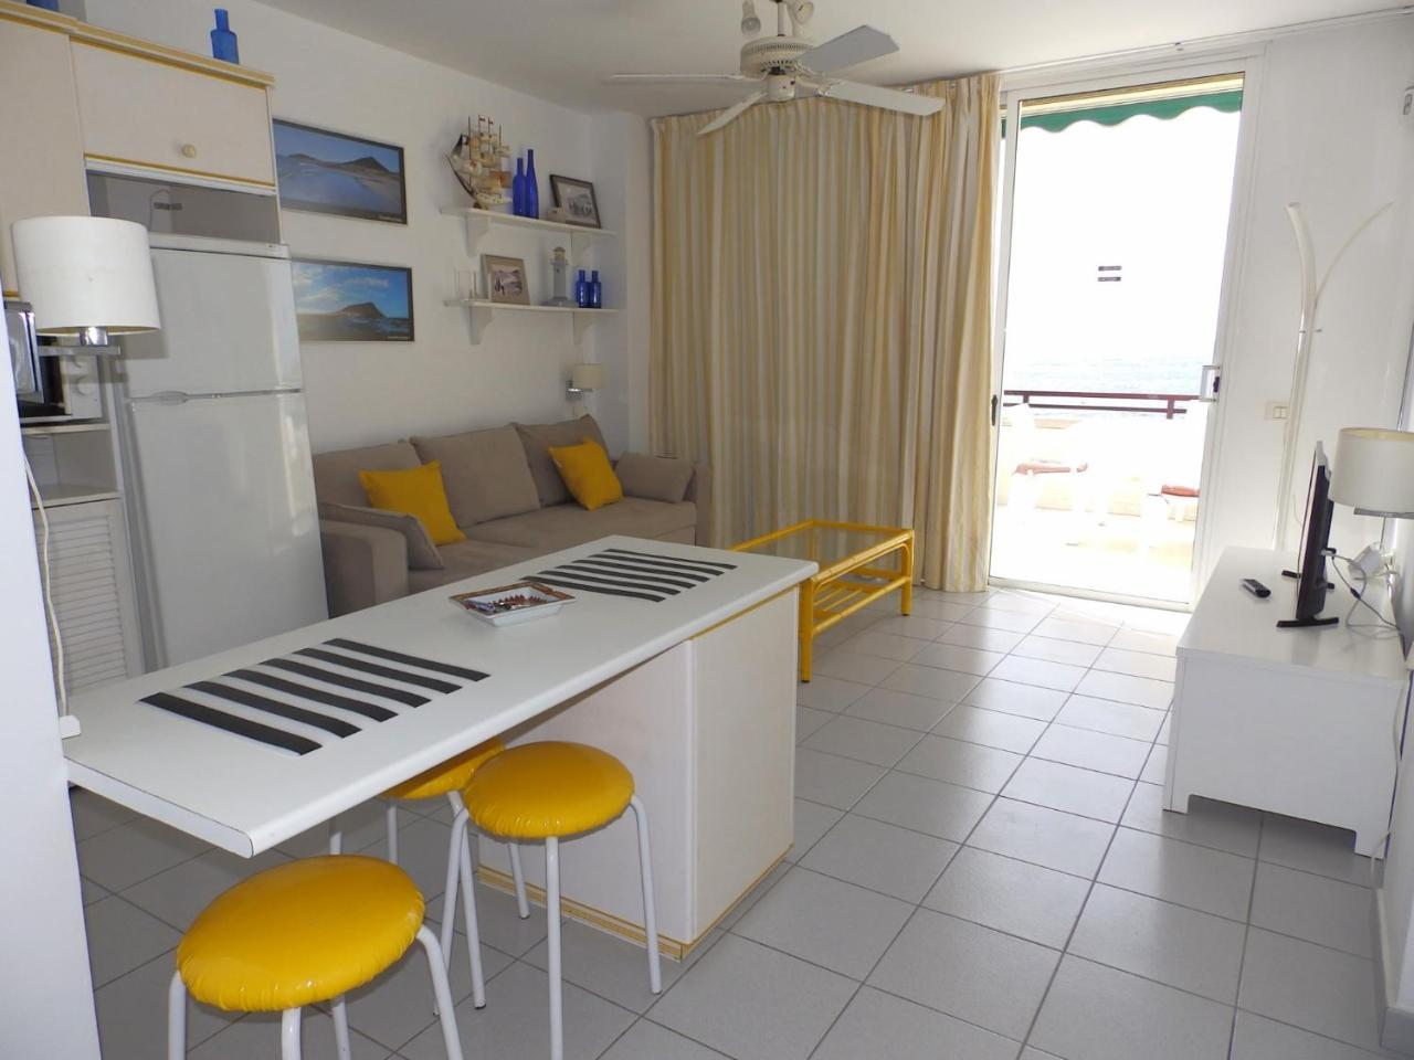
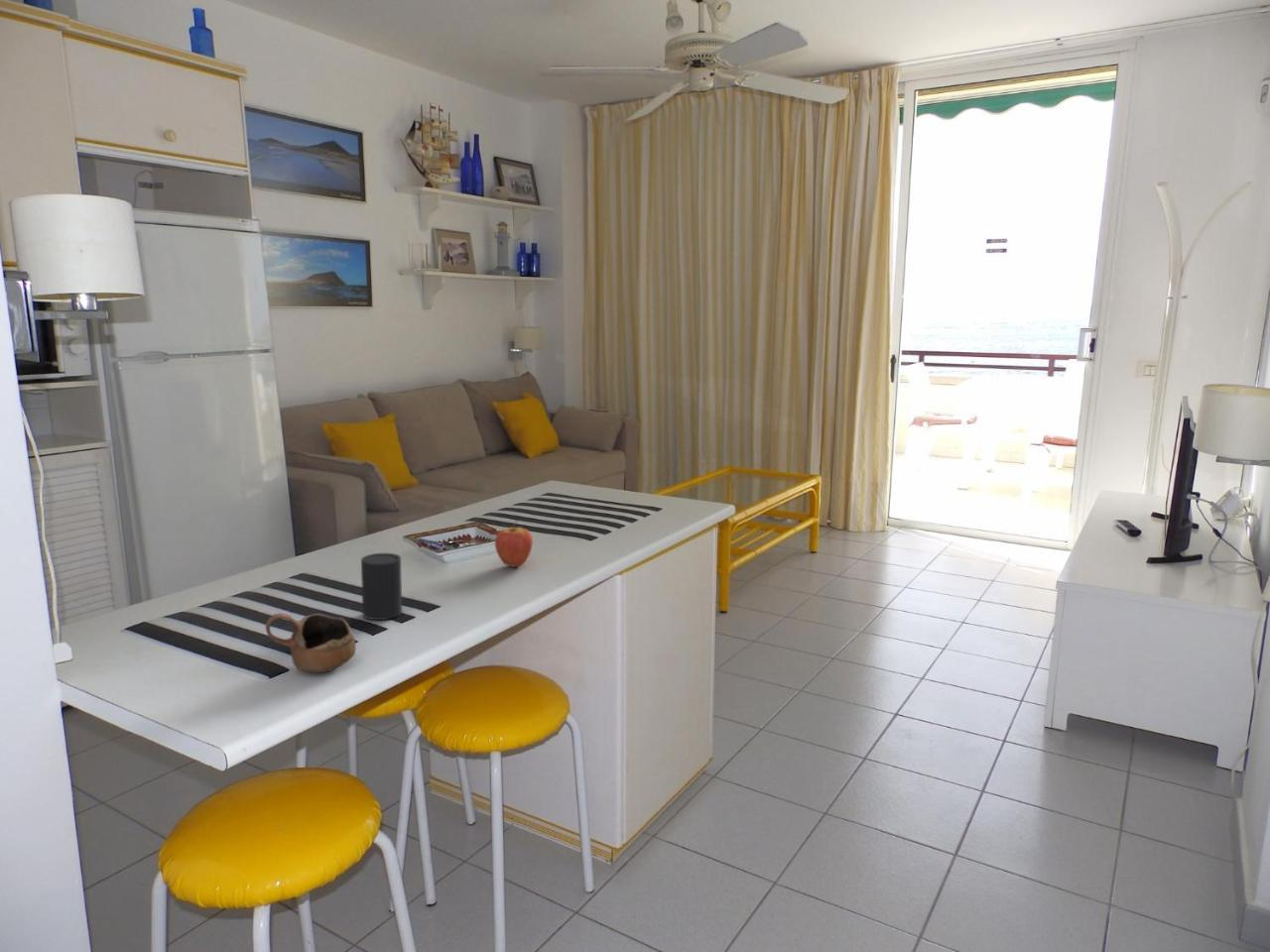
+ cup [265,612,356,673]
+ cup [360,552,403,621]
+ fruit [494,520,534,568]
